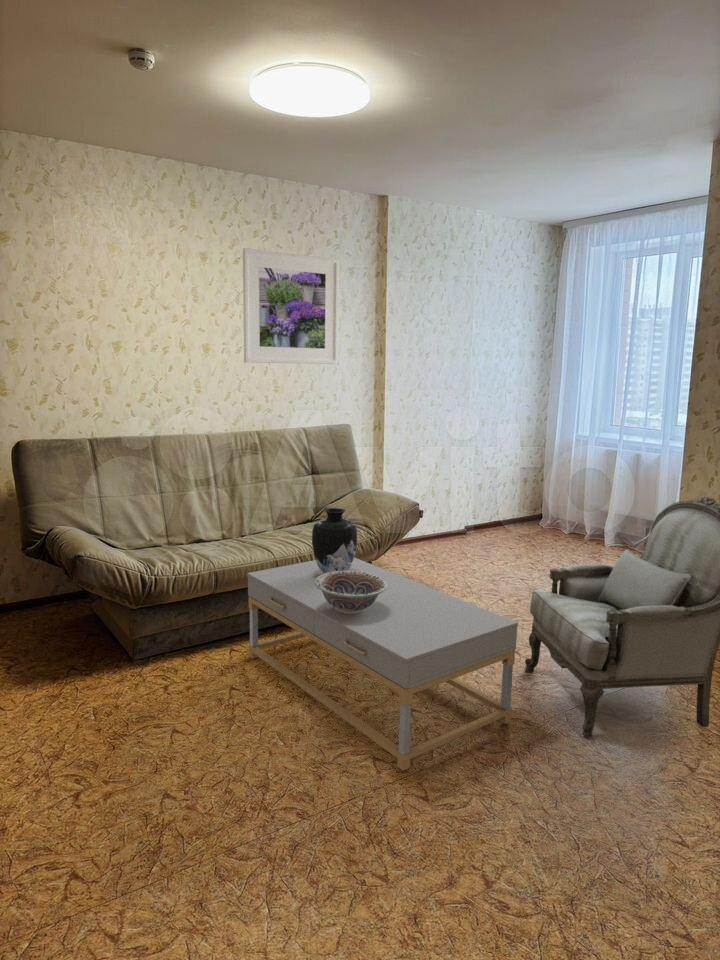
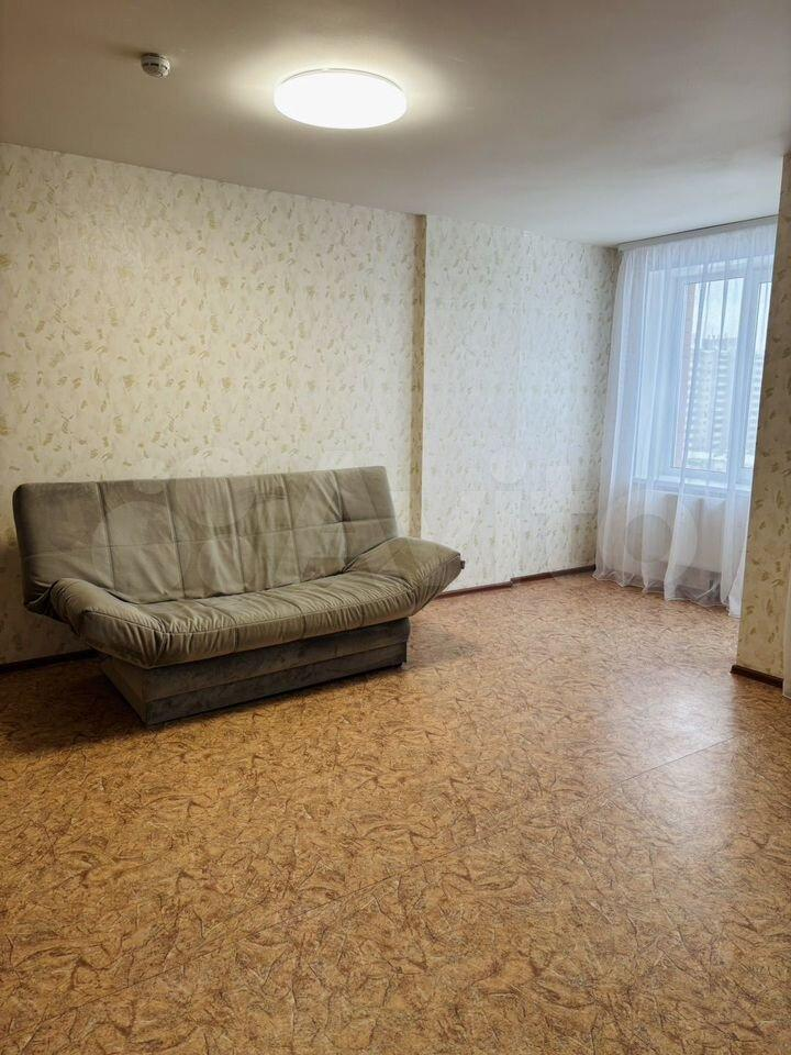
- vase [311,507,358,574]
- armchair [524,496,720,738]
- decorative bowl [315,571,387,614]
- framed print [242,247,340,365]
- coffee table [246,557,519,772]
